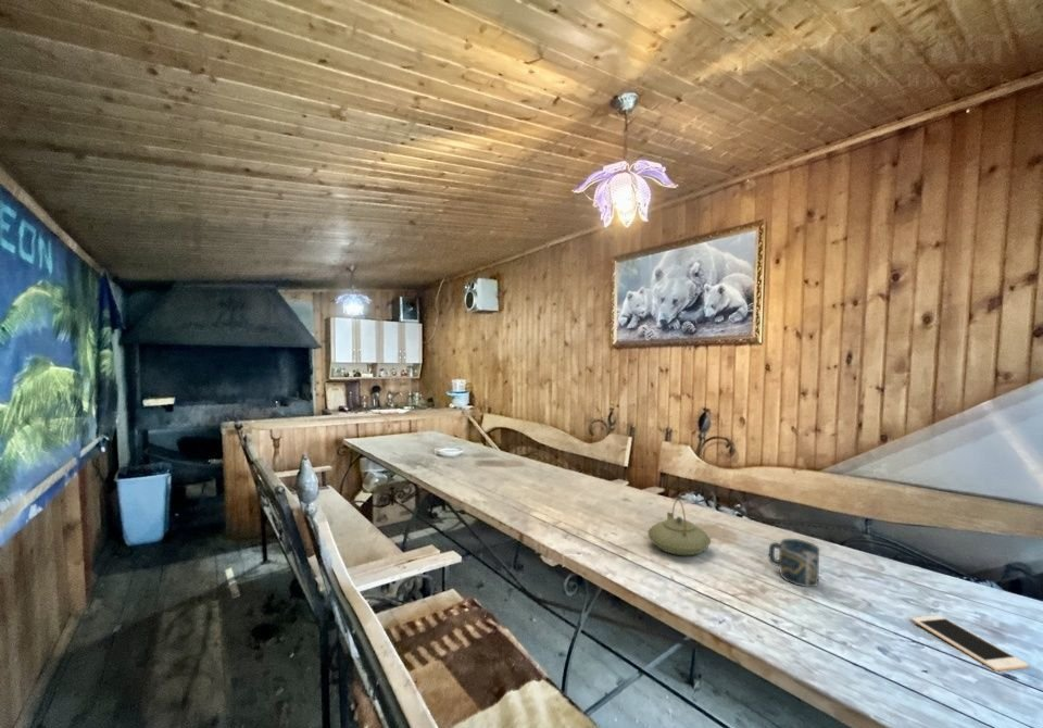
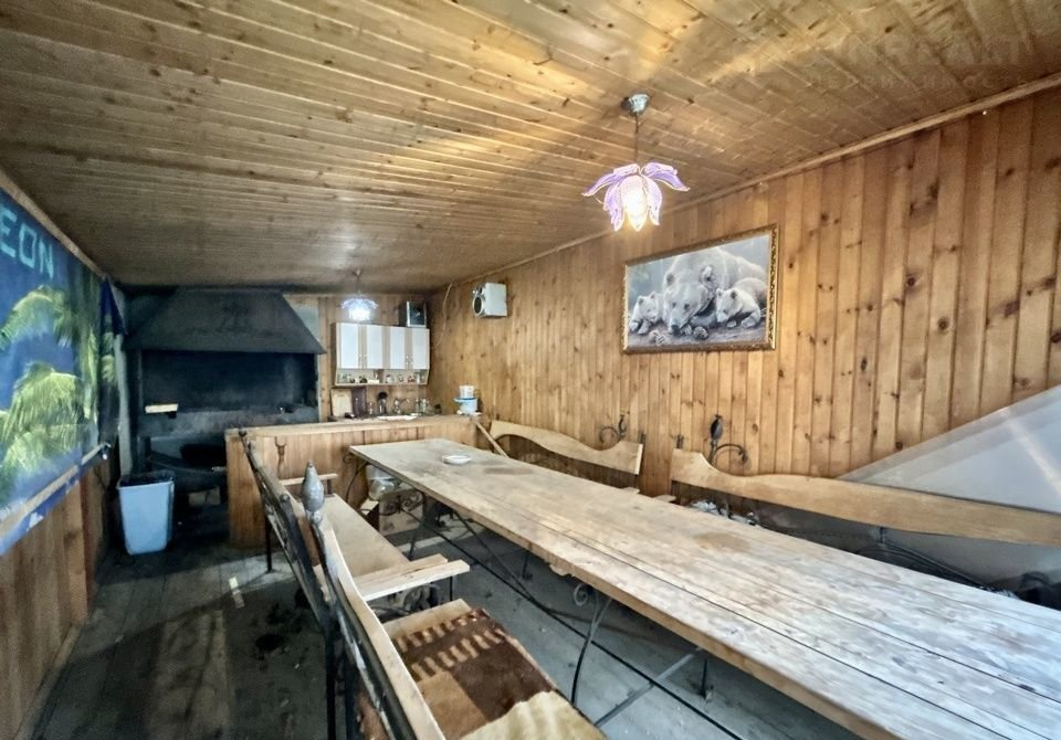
- teapot [646,498,712,556]
- cell phone [910,614,1029,671]
- cup [768,538,820,588]
